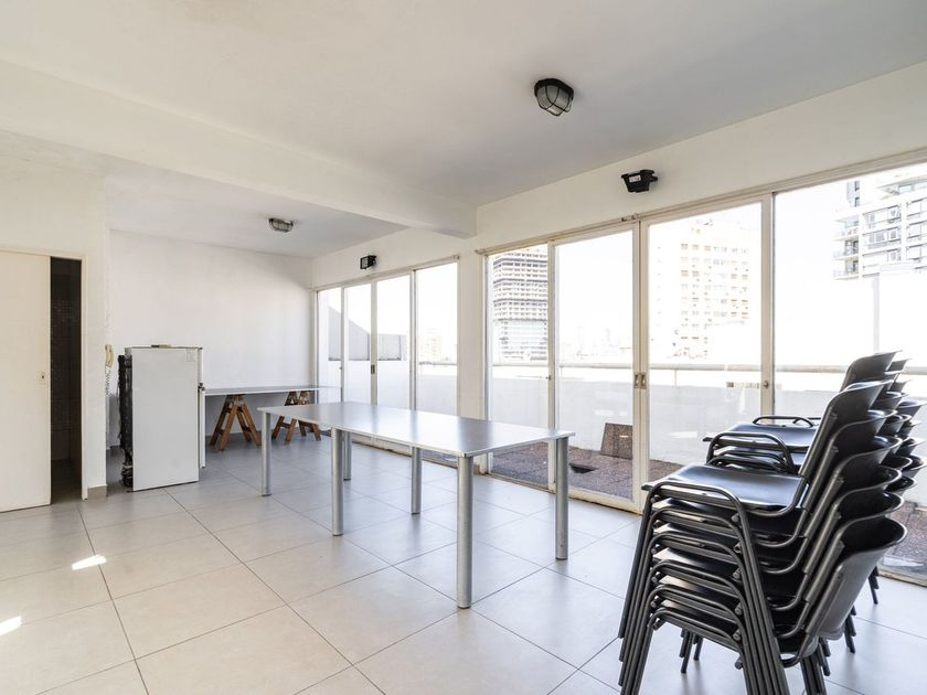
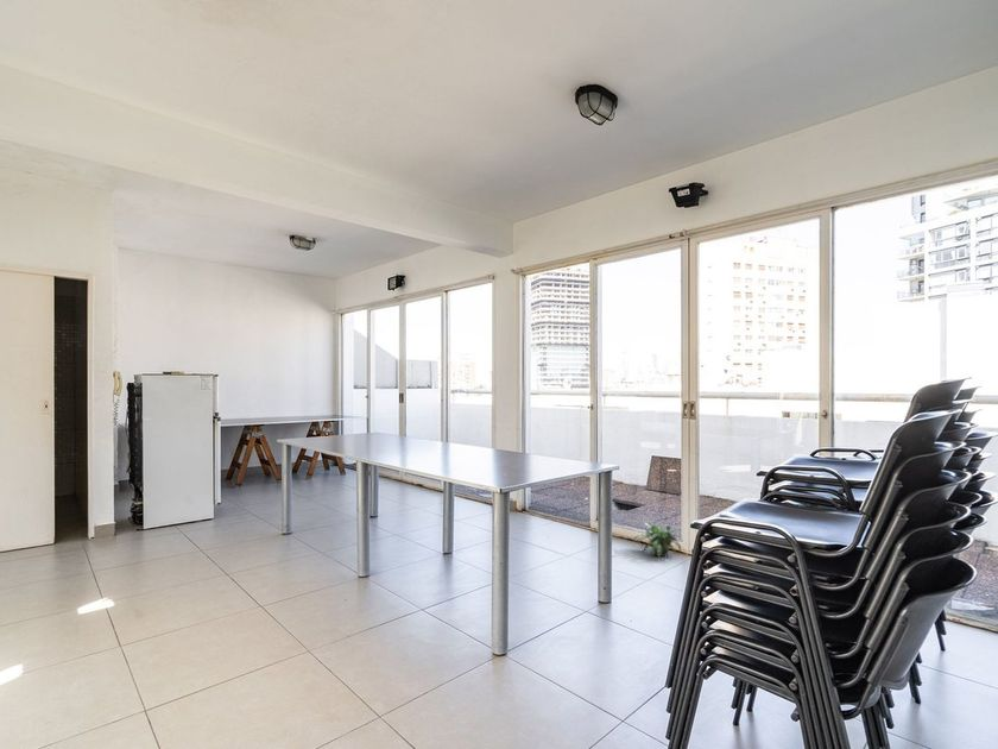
+ potted plant [632,522,682,560]
